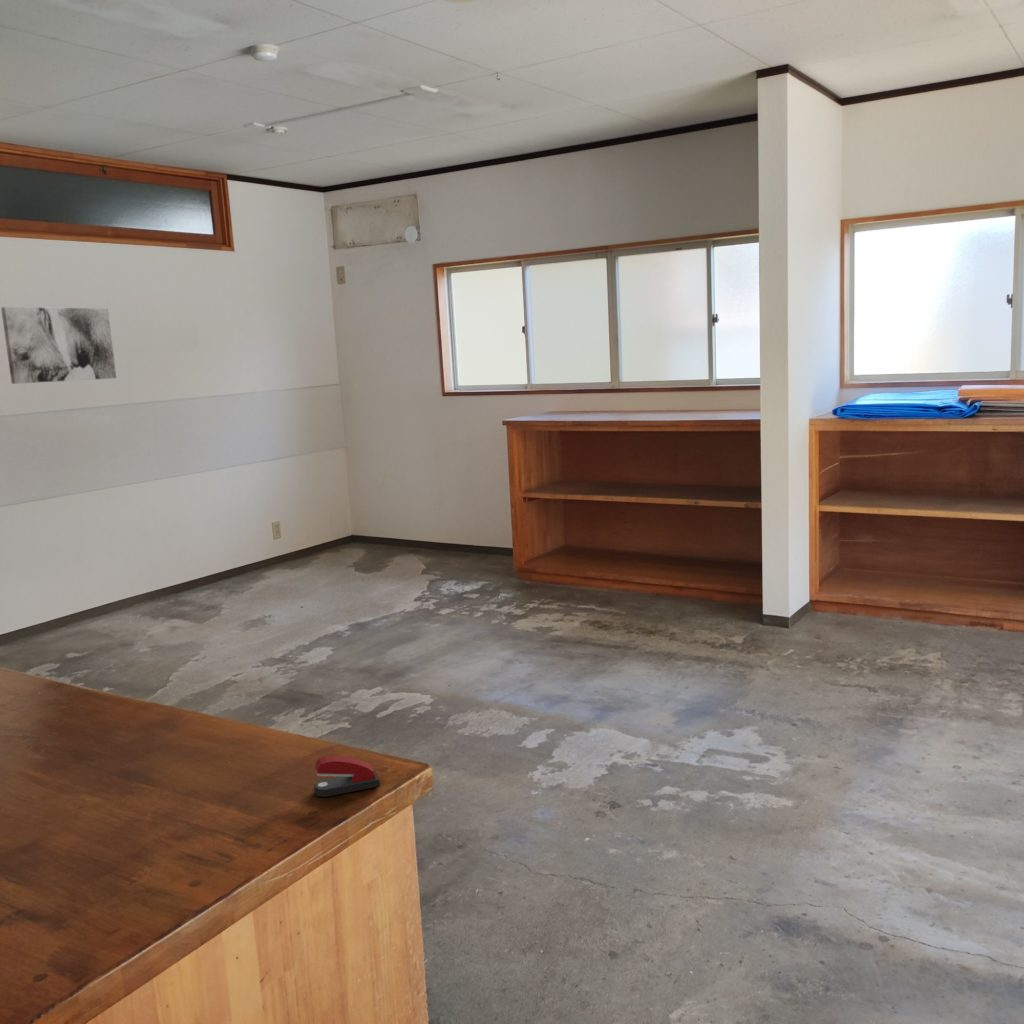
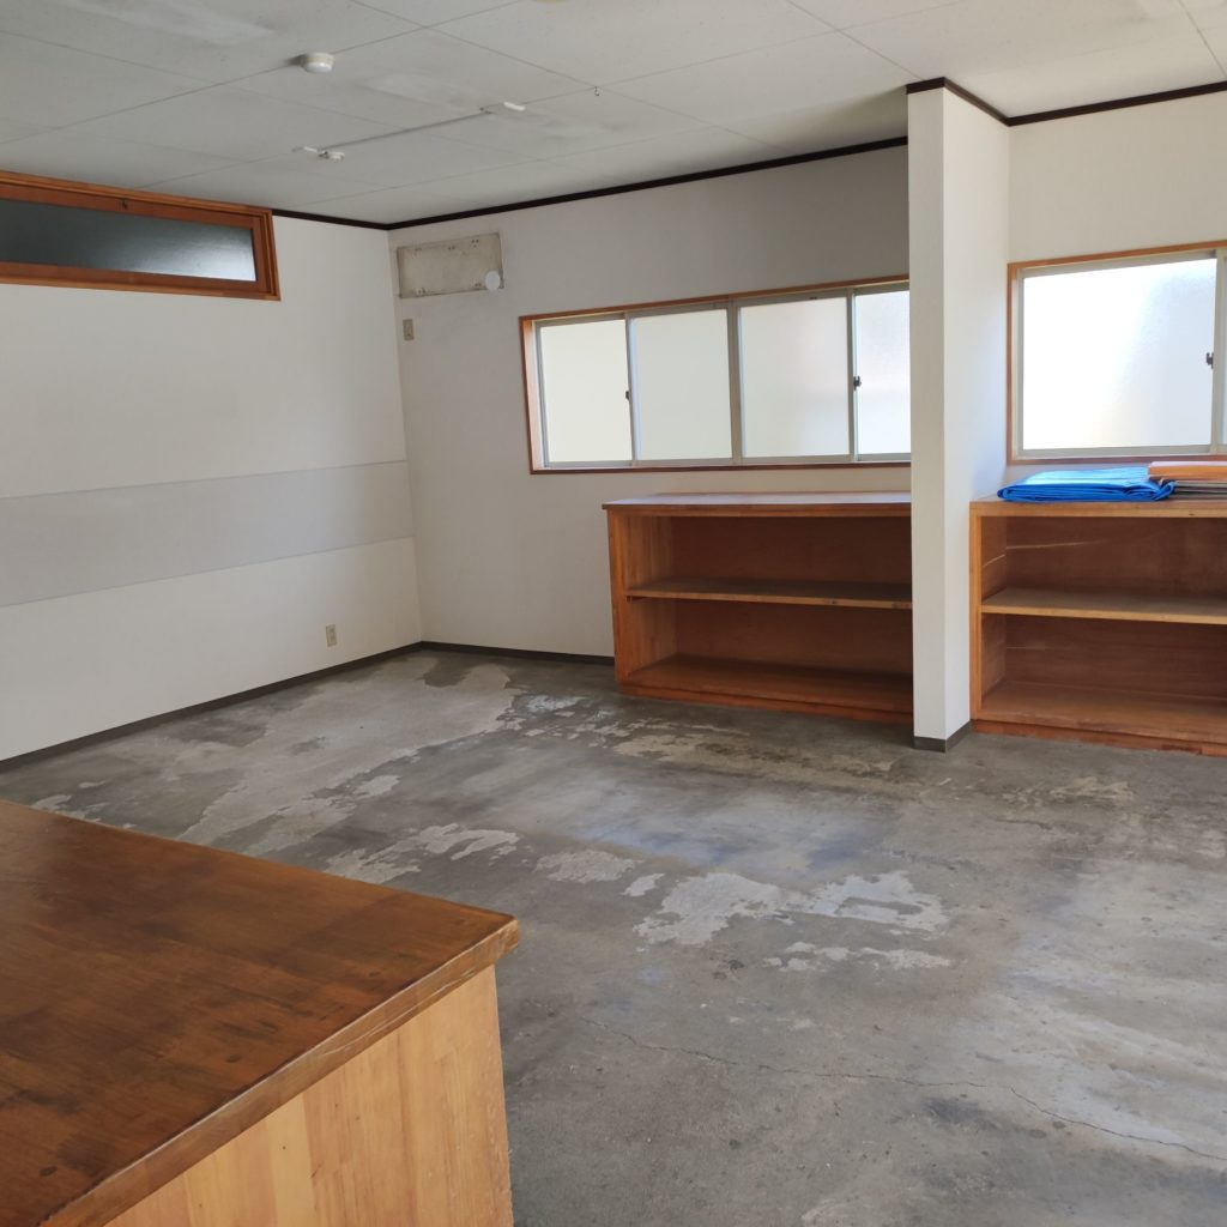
- wall art [0,306,117,385]
- stapler [313,754,381,798]
